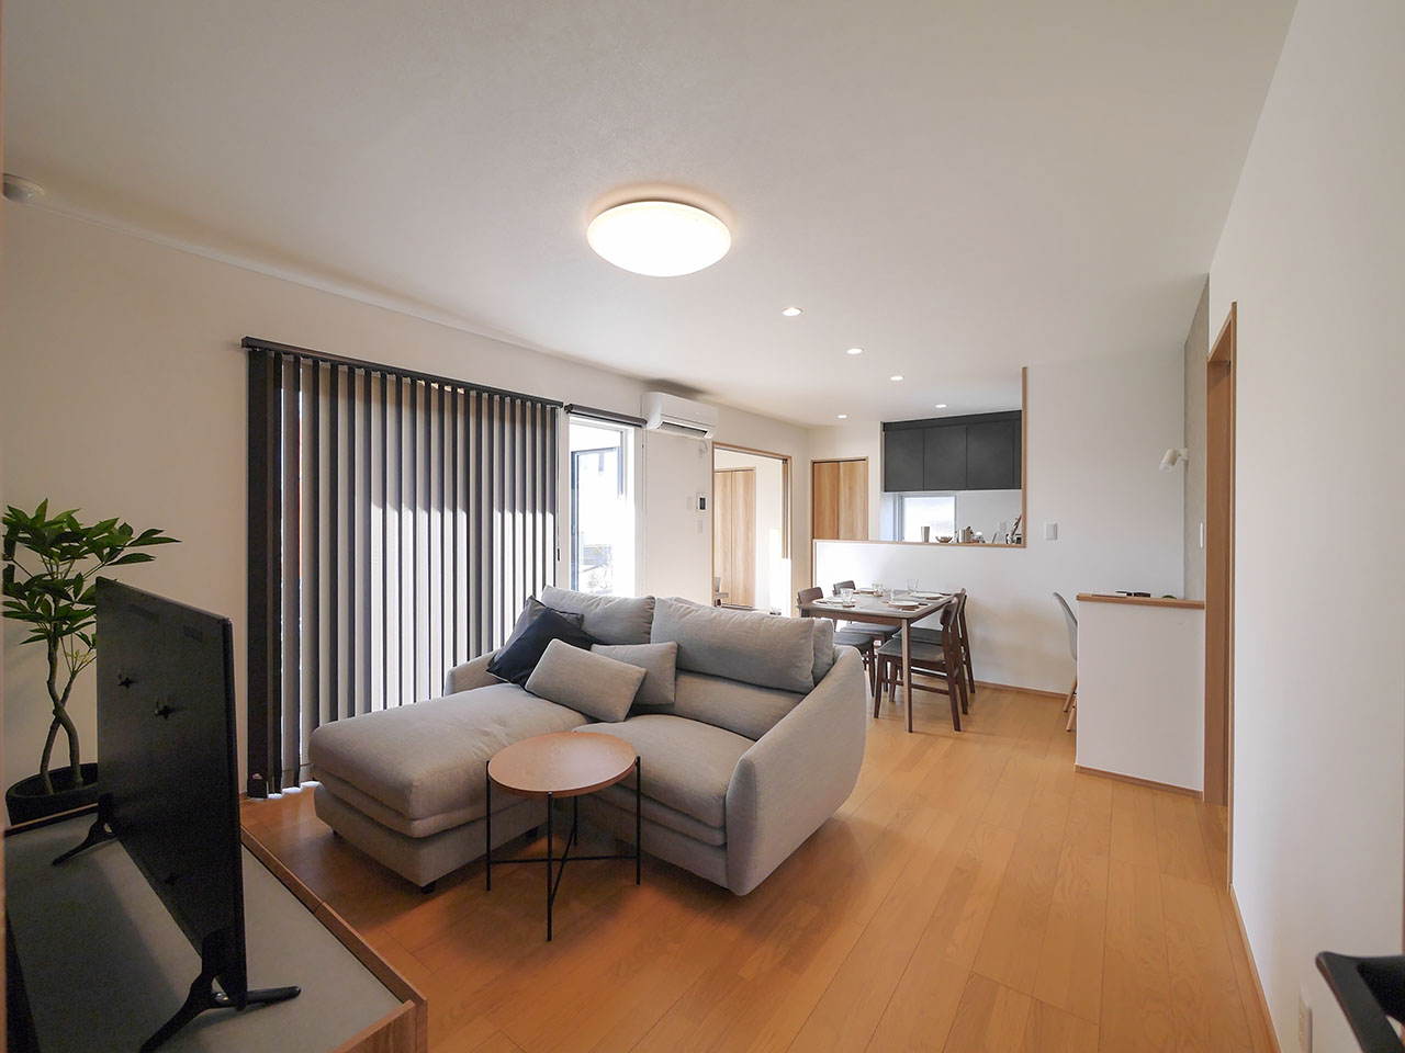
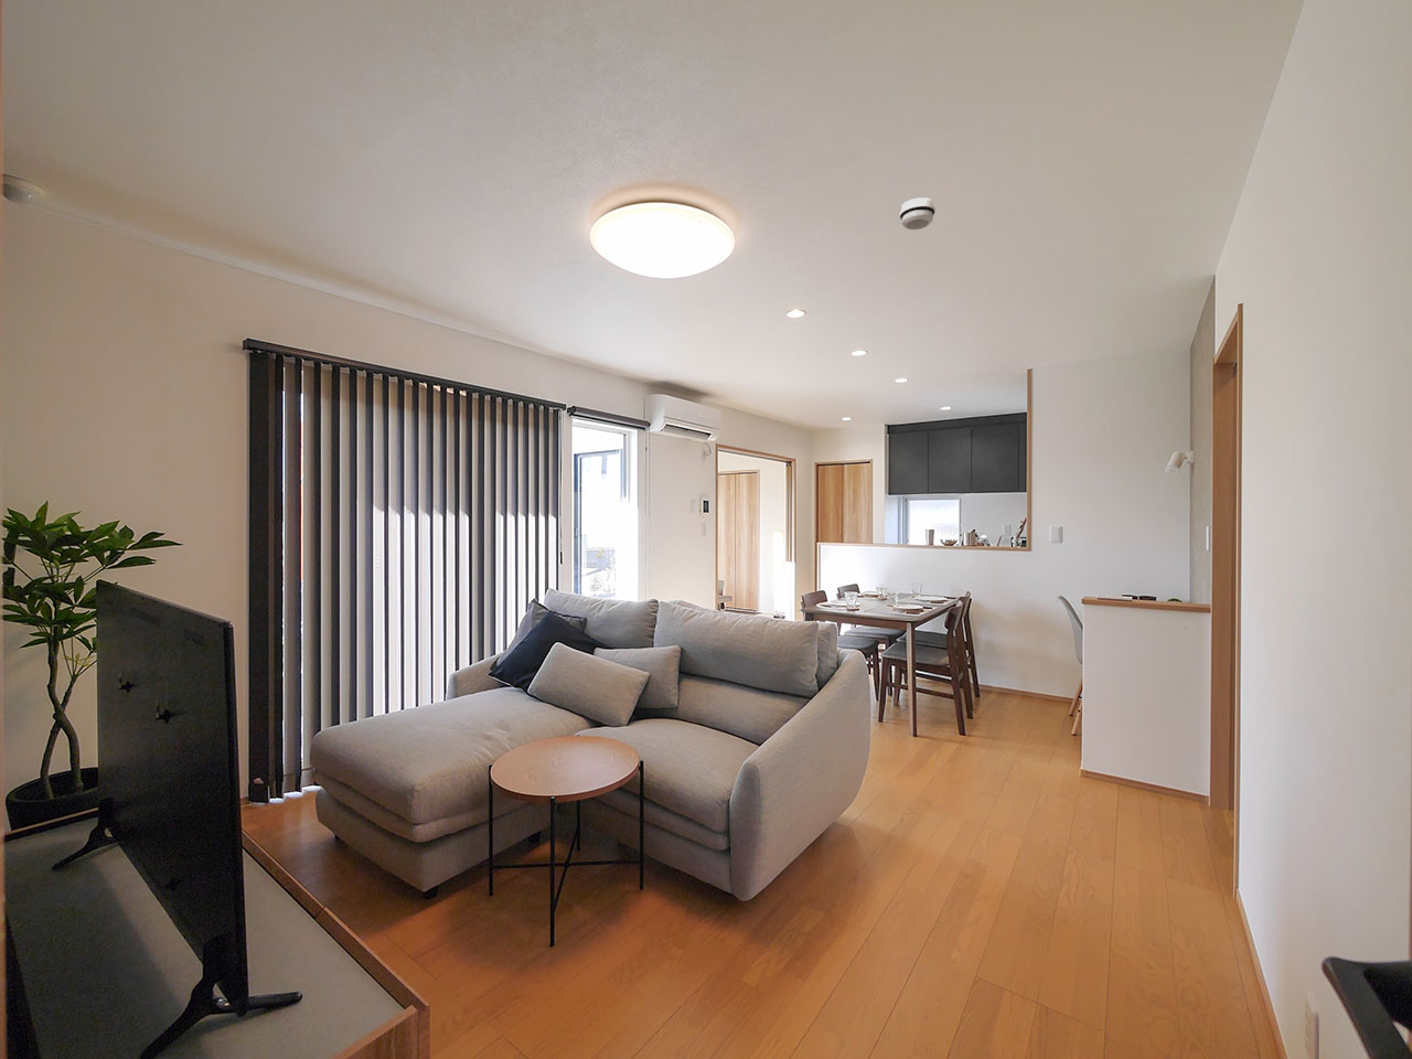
+ smoke detector [899,197,936,230]
